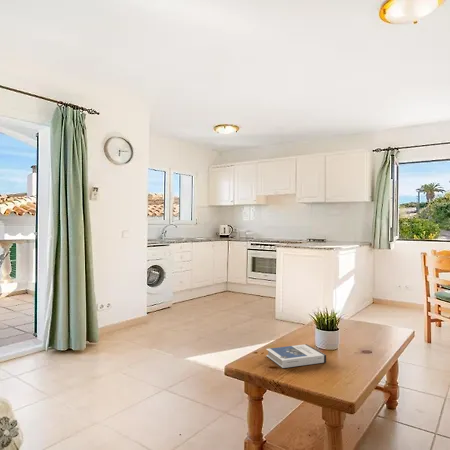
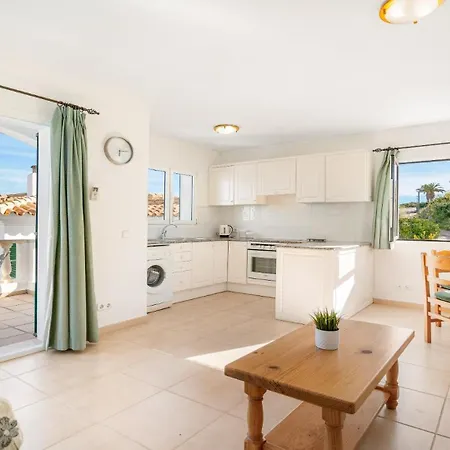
- hardback book [265,343,327,369]
